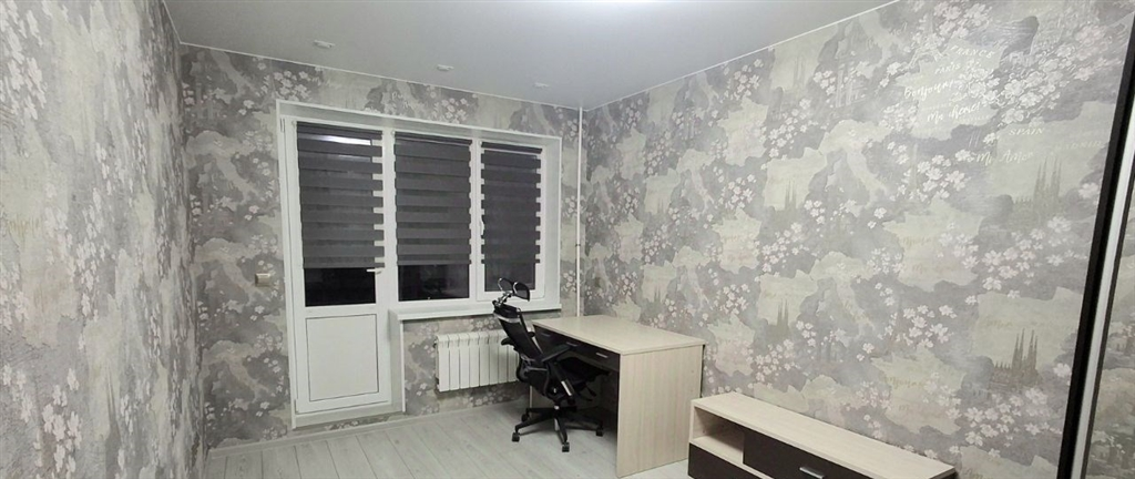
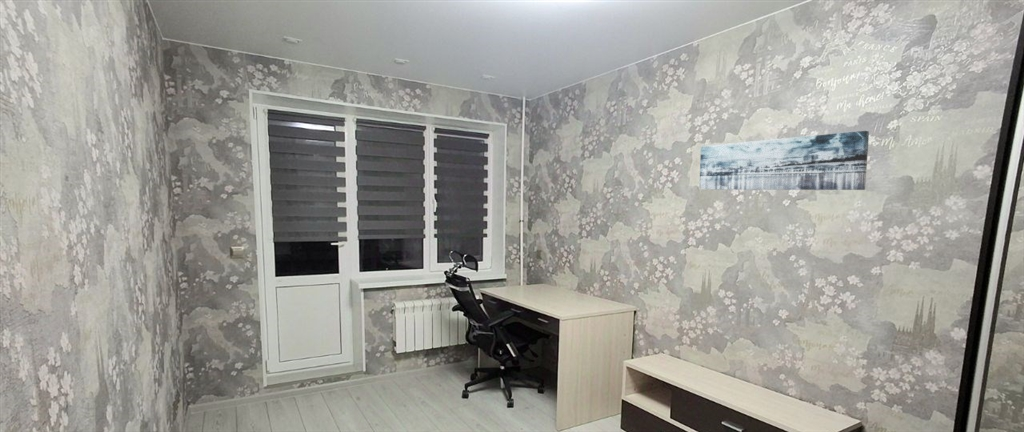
+ wall art [698,130,870,191]
